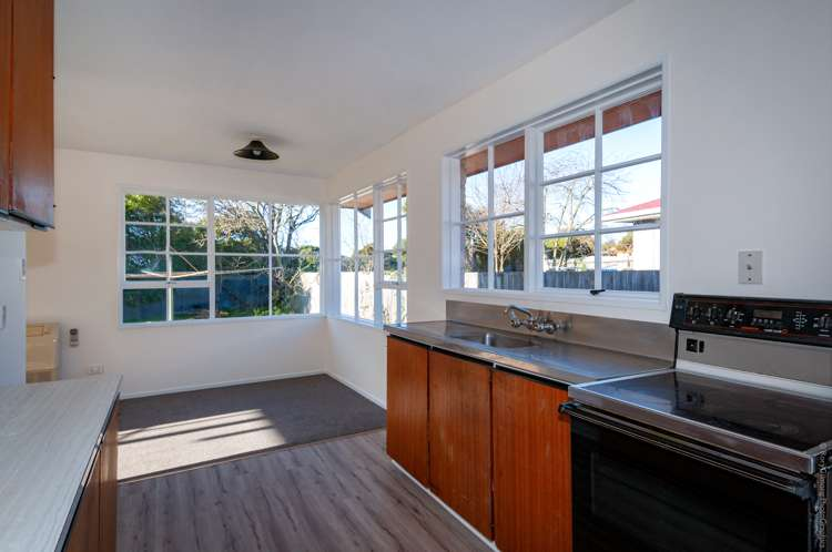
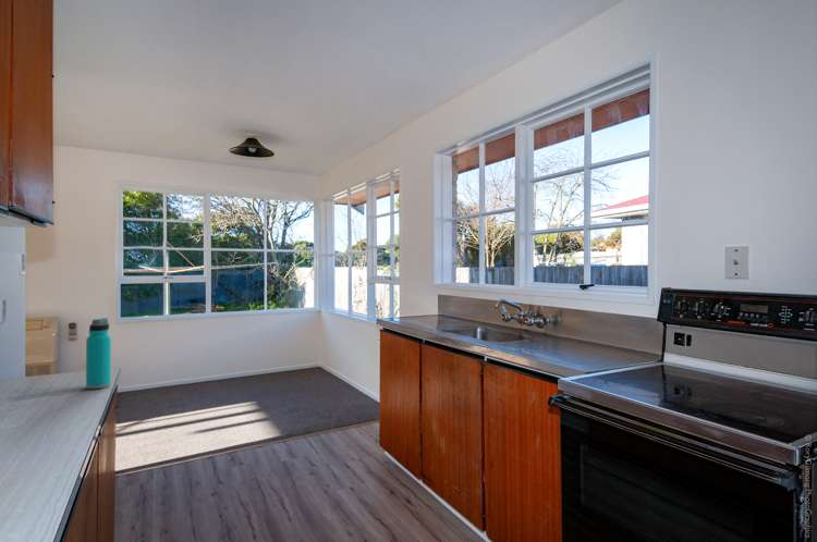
+ water bottle [85,317,112,390]
